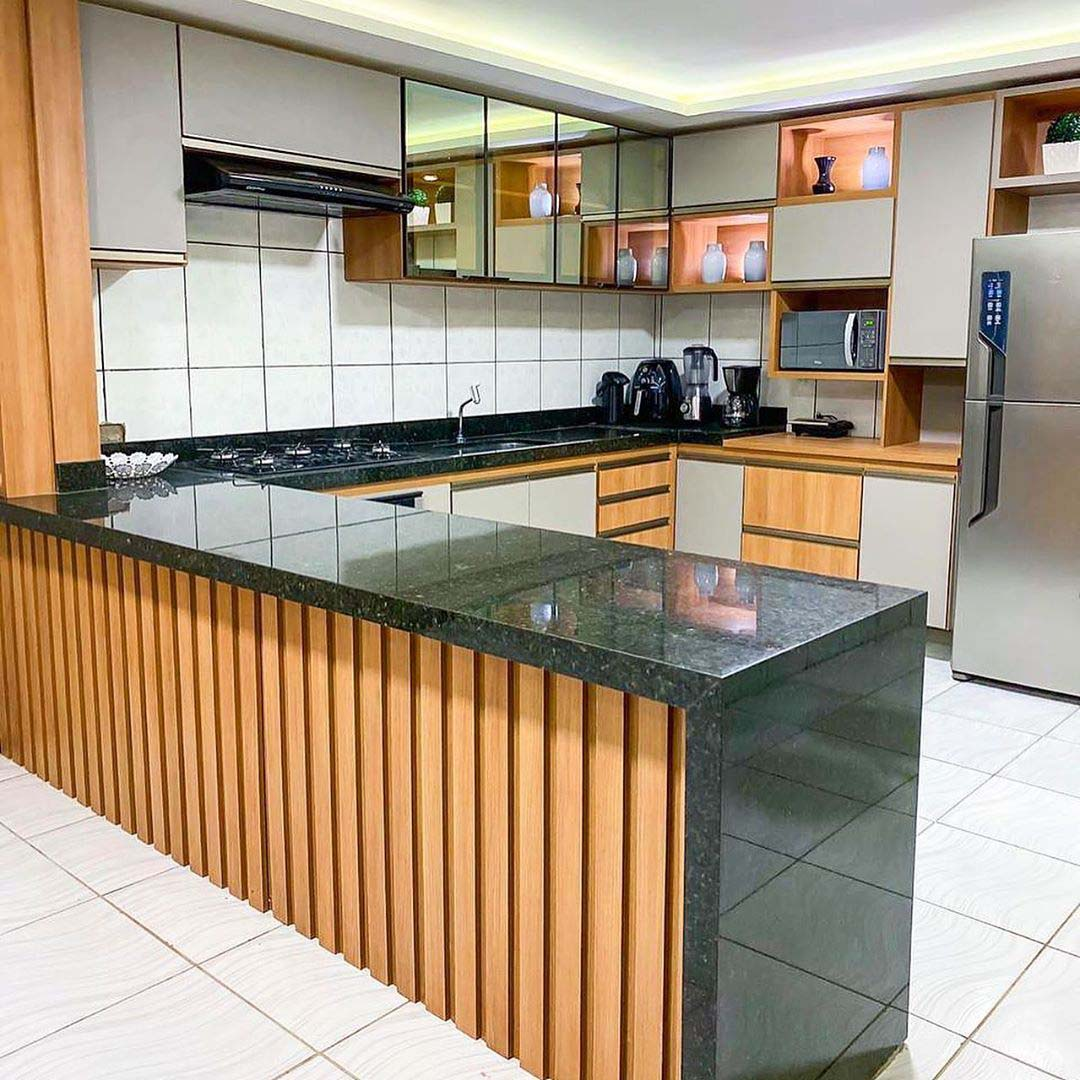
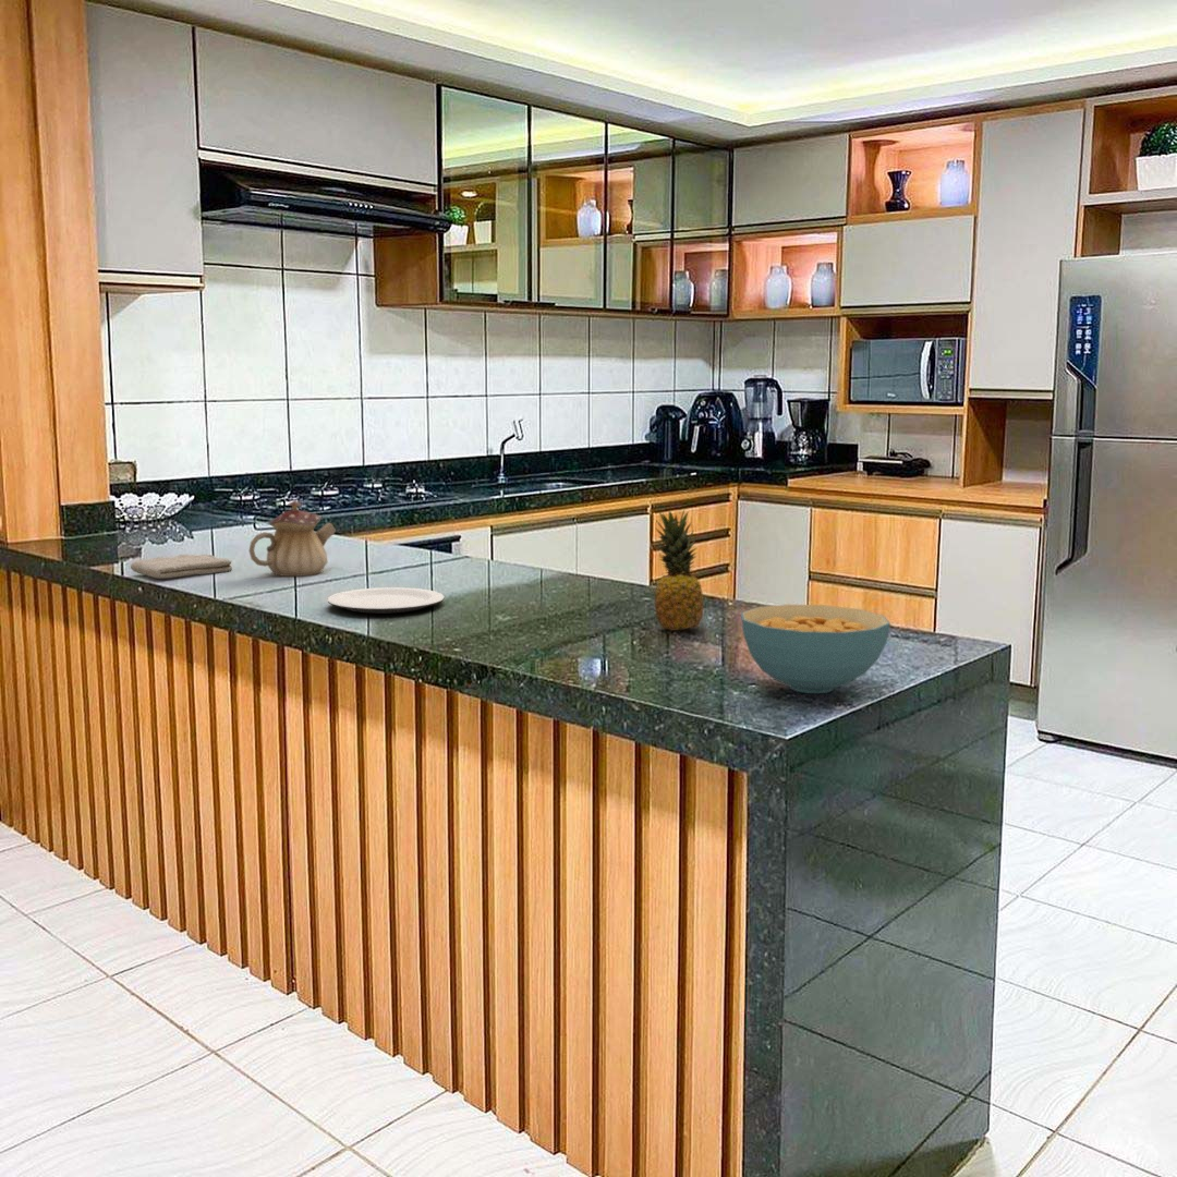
+ teapot [247,499,337,578]
+ washcloth [130,554,233,580]
+ plate [326,586,446,615]
+ cereal bowl [740,604,891,694]
+ fruit [654,509,704,632]
